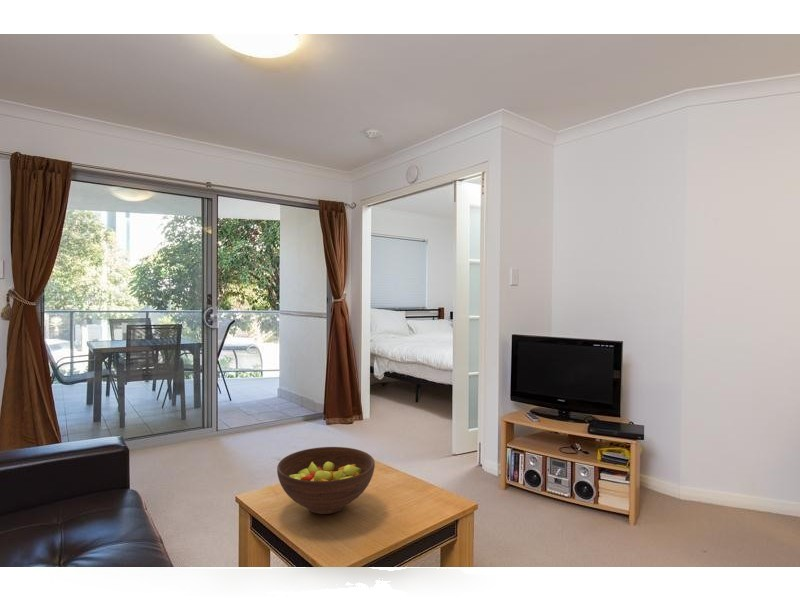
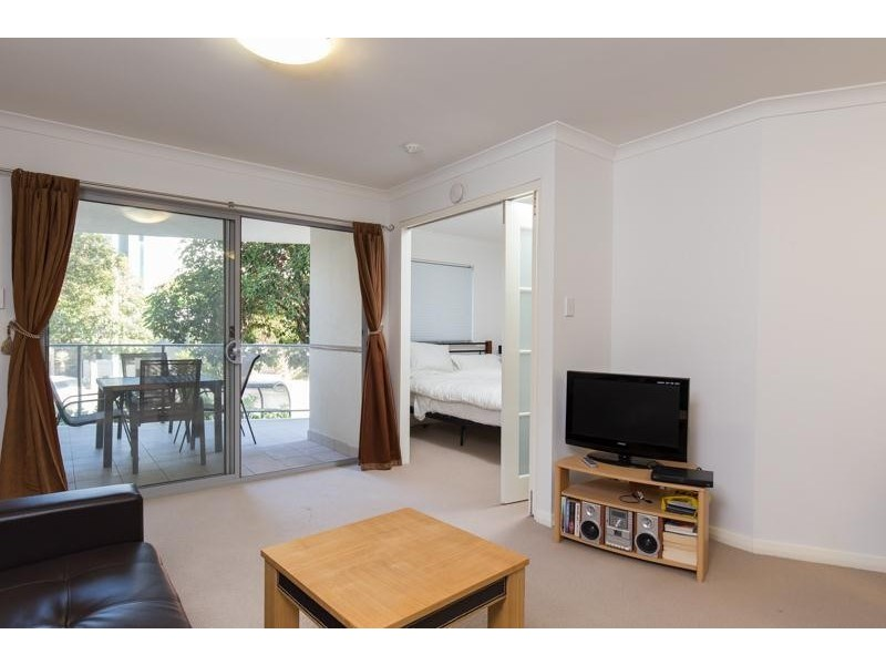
- fruit bowl [276,446,376,515]
